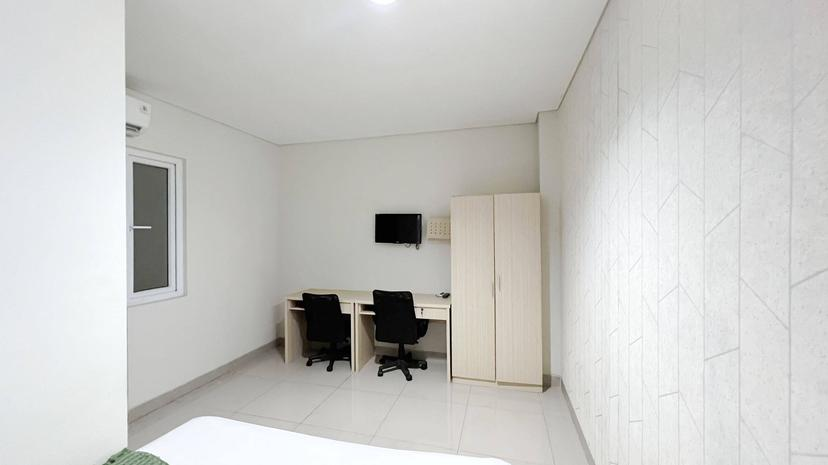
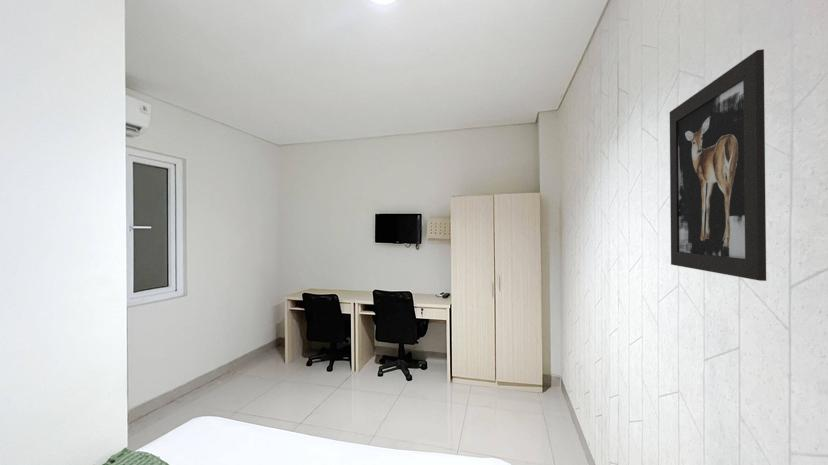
+ wall art [669,48,767,282]
